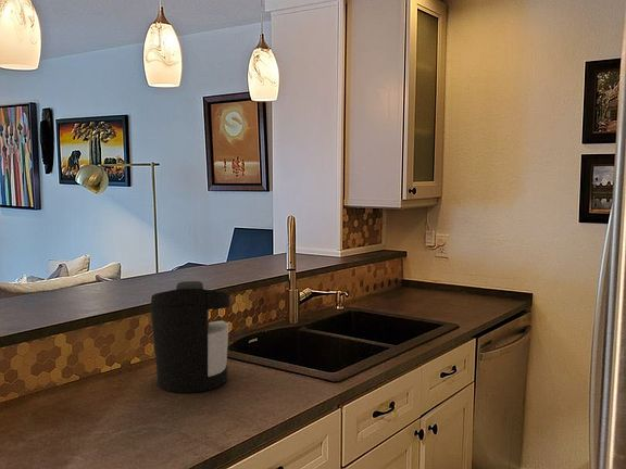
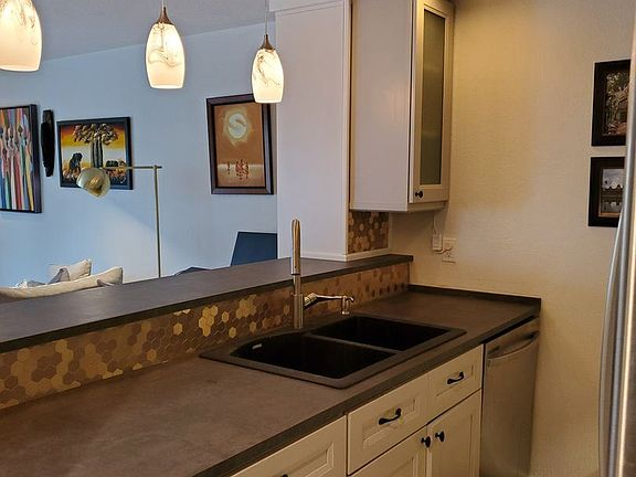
- coffee maker [149,280,231,394]
